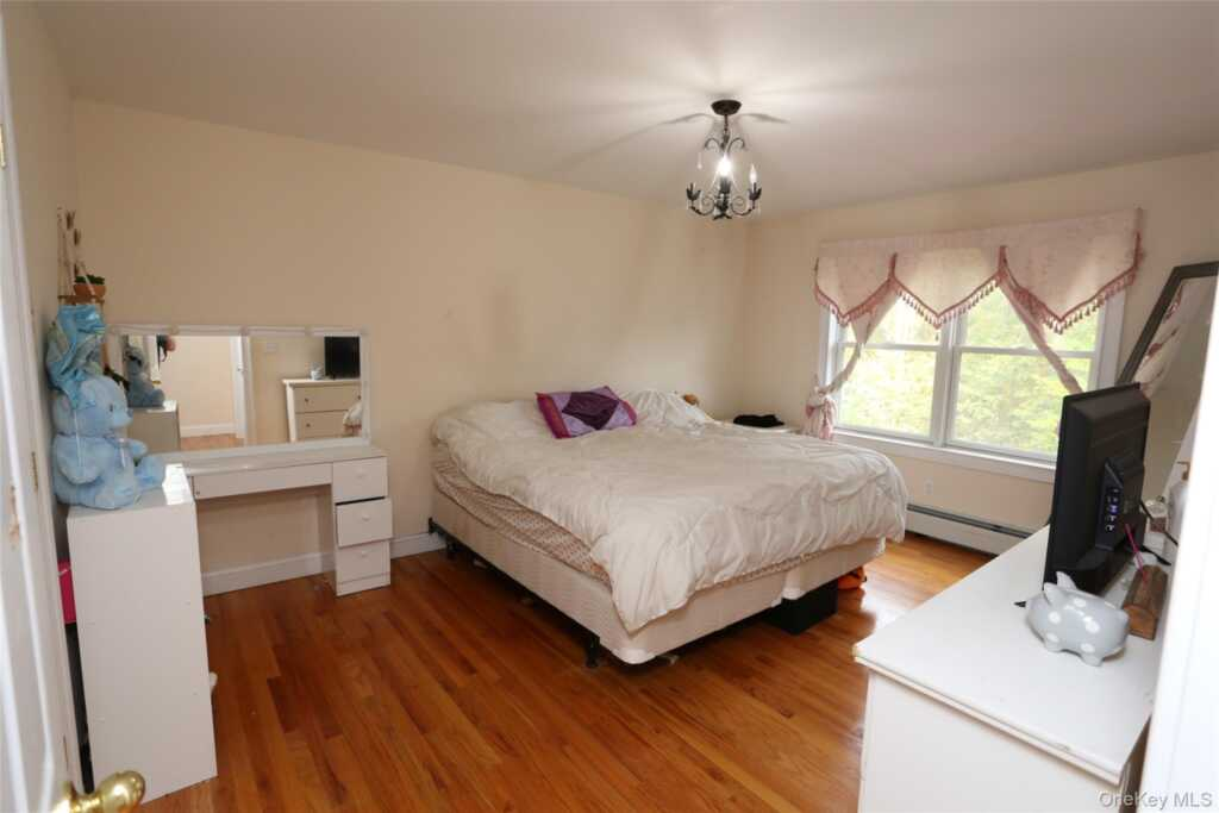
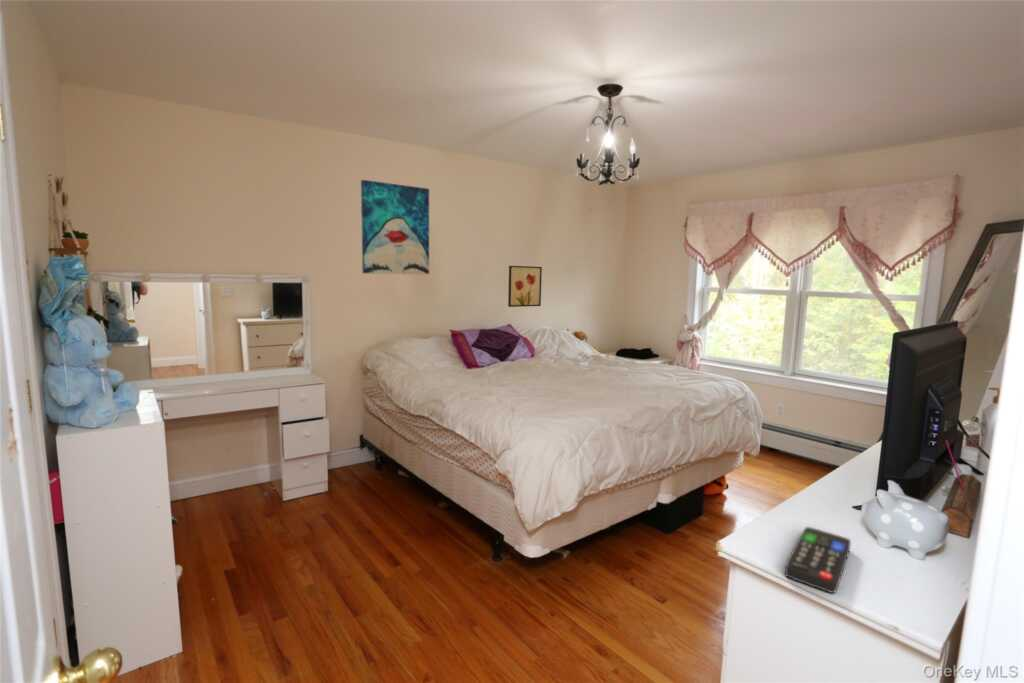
+ remote control [784,526,852,594]
+ wall art [507,265,543,308]
+ wall art [360,179,430,276]
